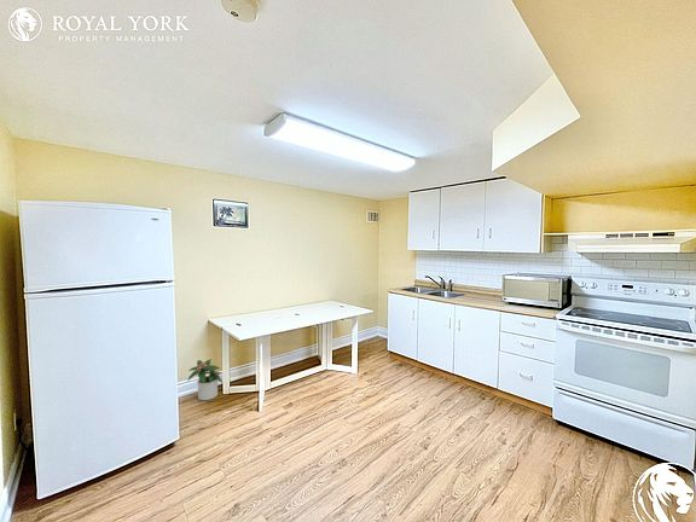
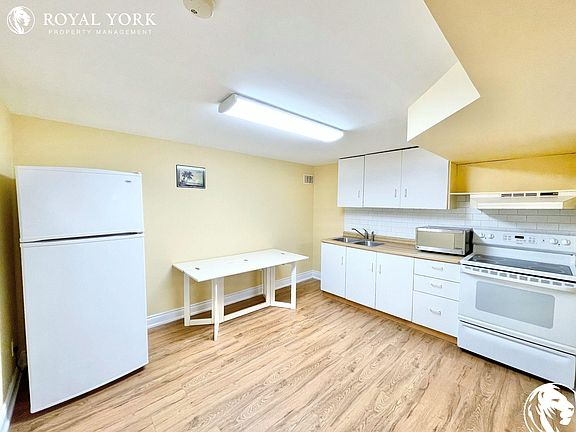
- potted plant [186,359,224,401]
